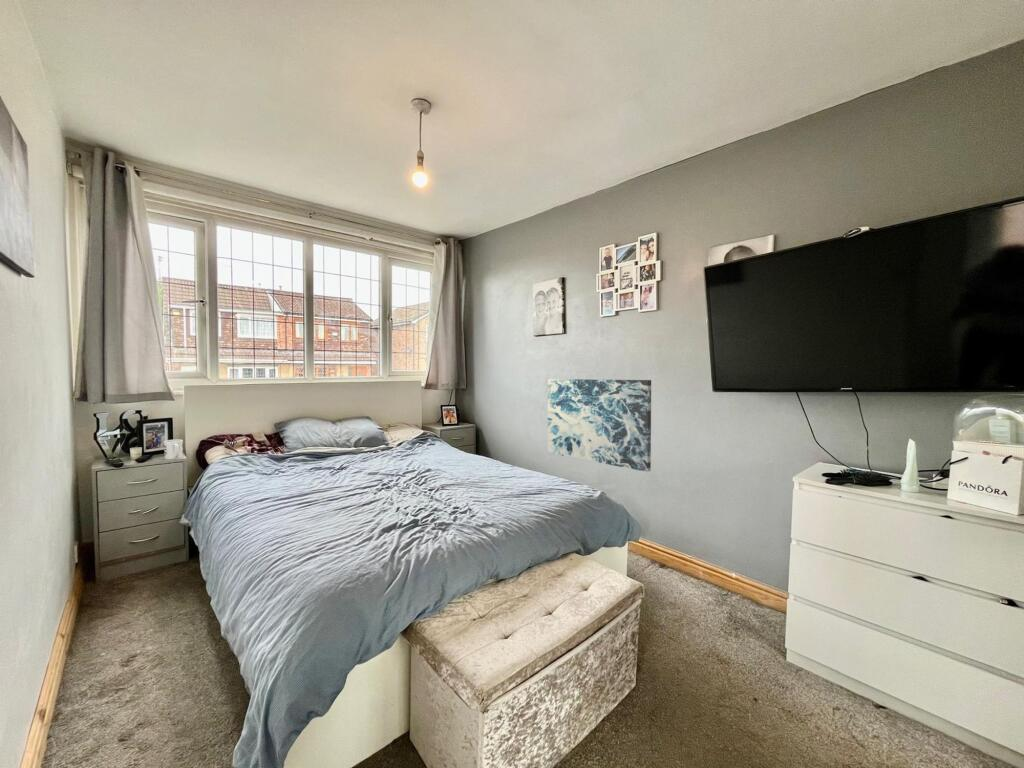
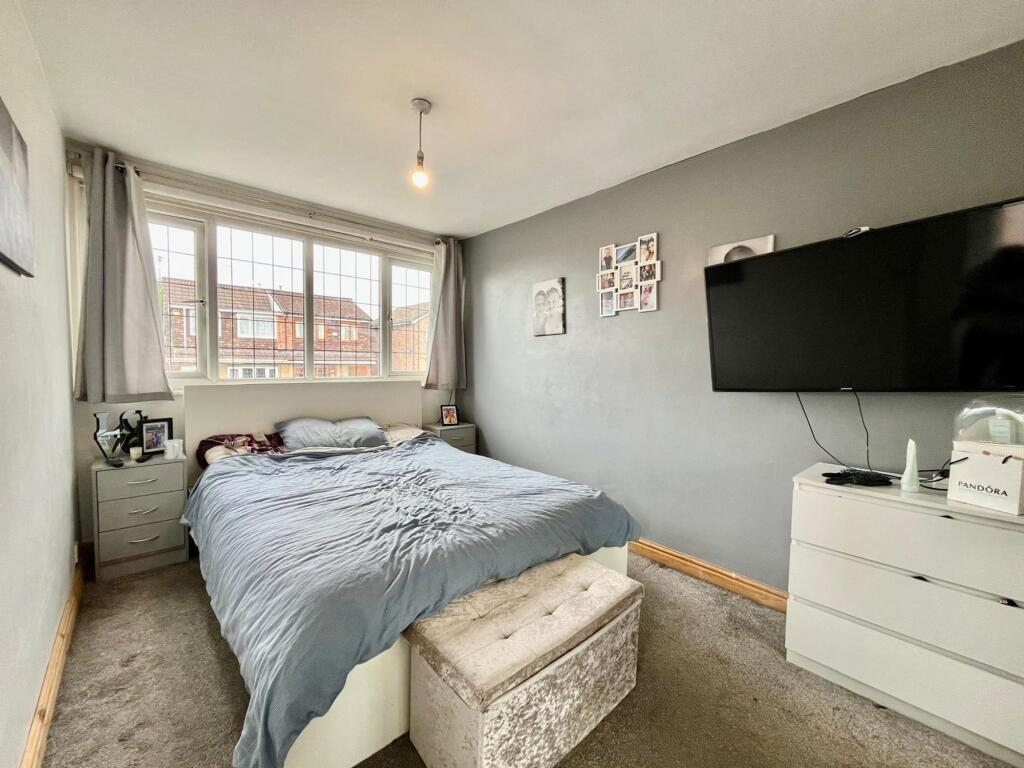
- wall art [547,378,652,473]
